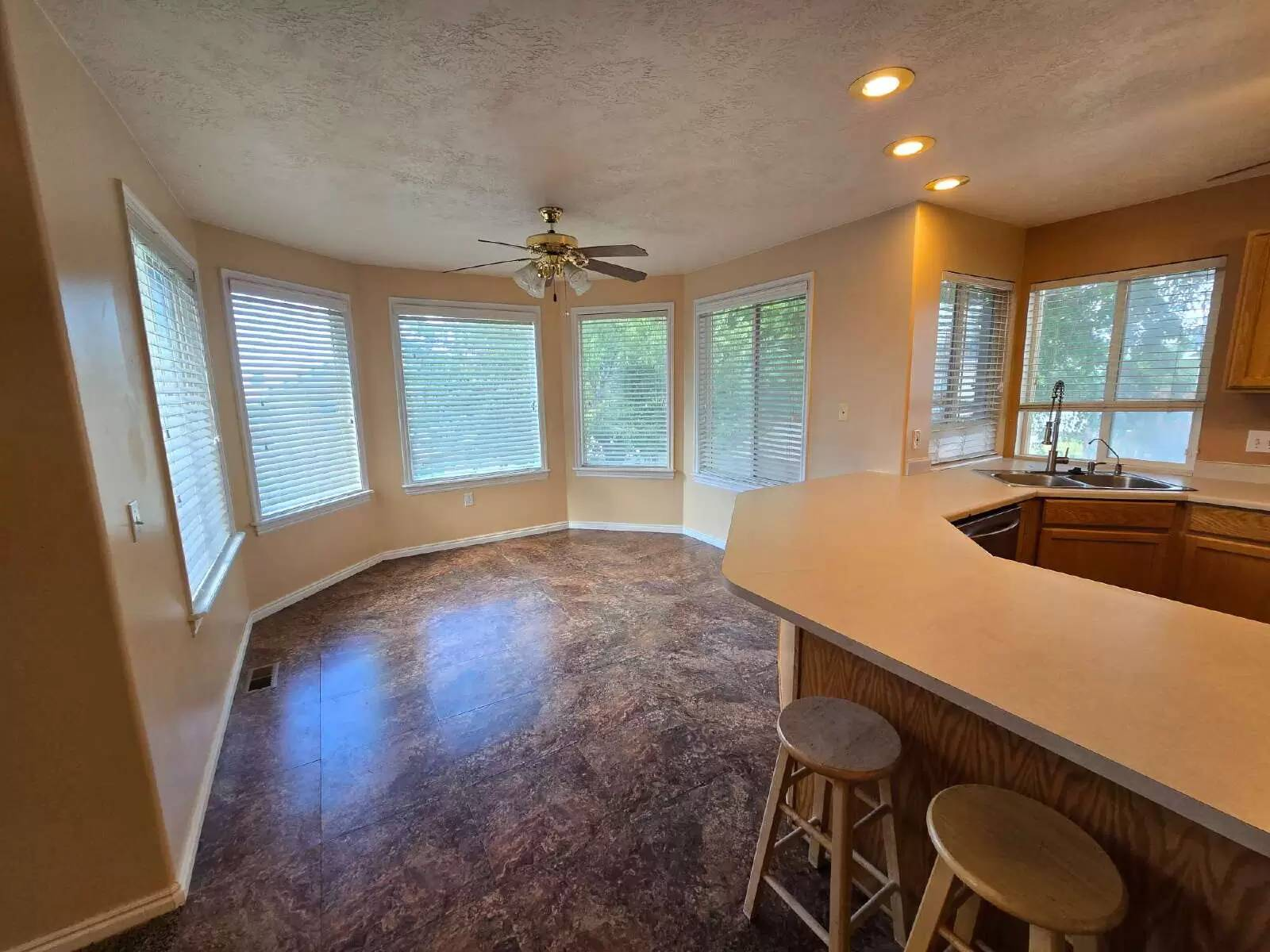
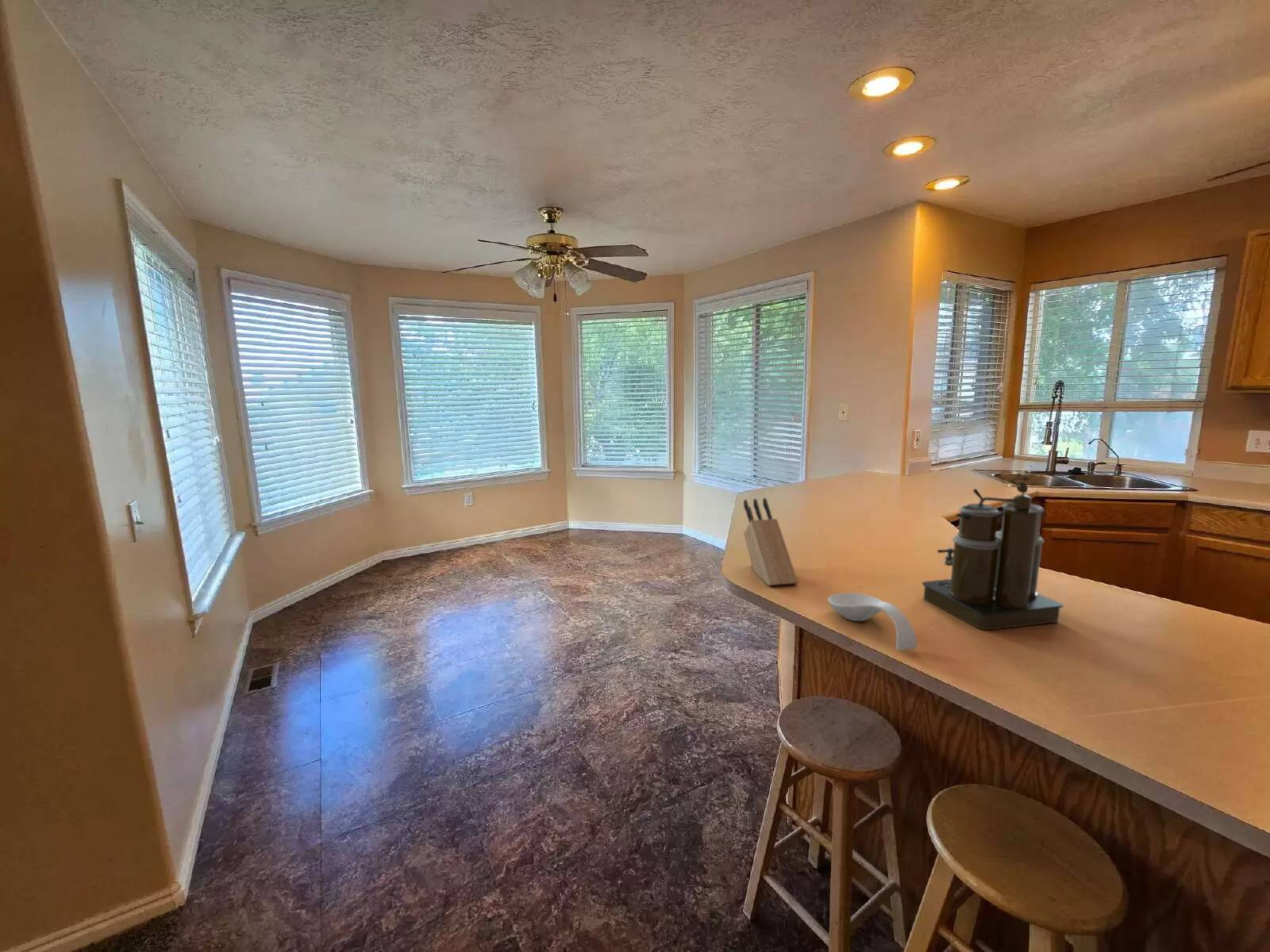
+ coffee maker [922,473,1064,631]
+ knife block [743,497,799,586]
+ spoon rest [827,592,918,651]
